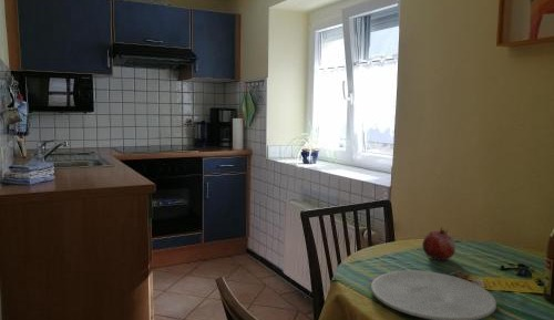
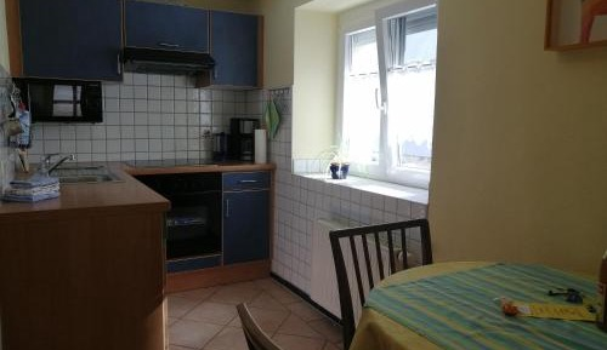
- plate [370,269,497,320]
- fruit [421,226,456,261]
